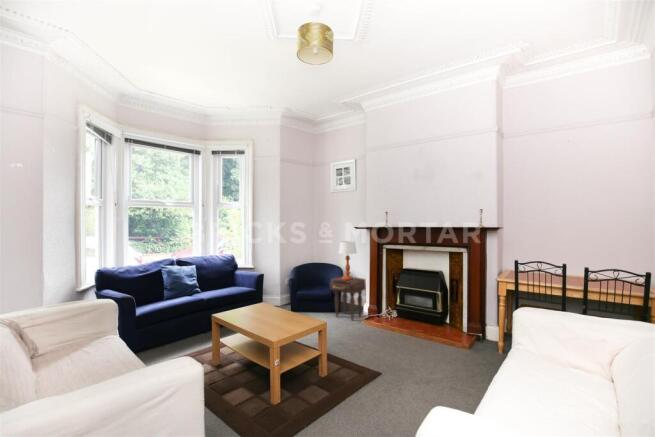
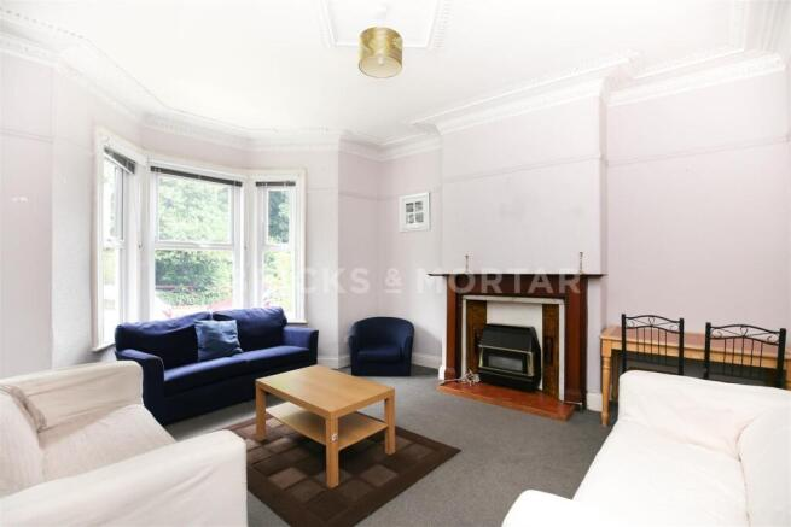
- table lamp [338,240,358,281]
- nightstand [329,275,367,322]
